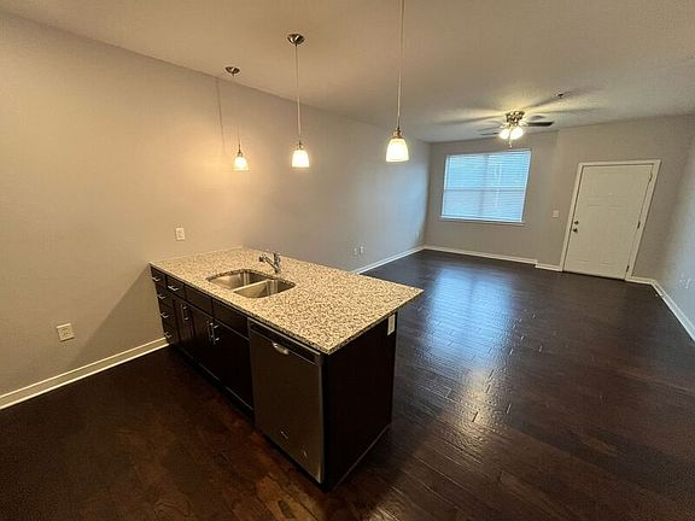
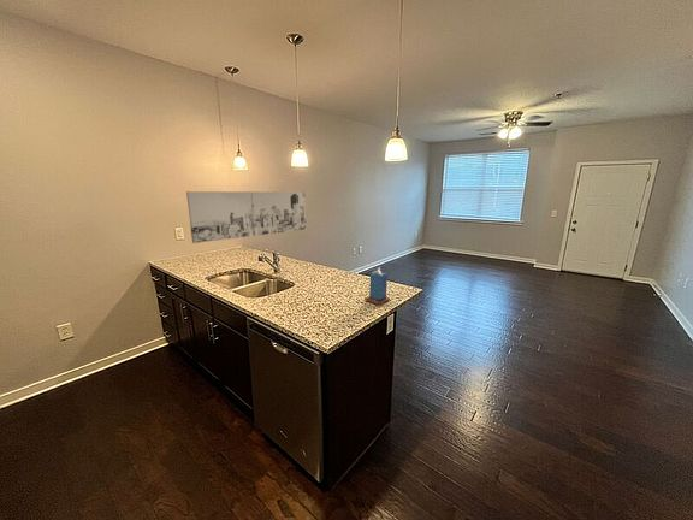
+ candle [363,266,391,306]
+ wall art [185,190,307,244]
